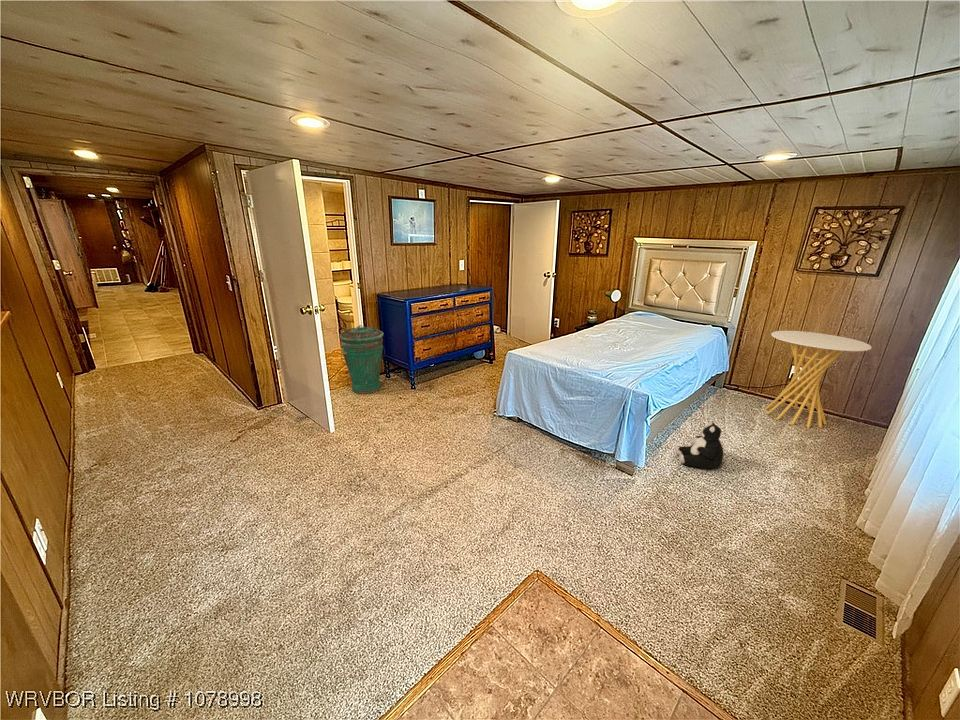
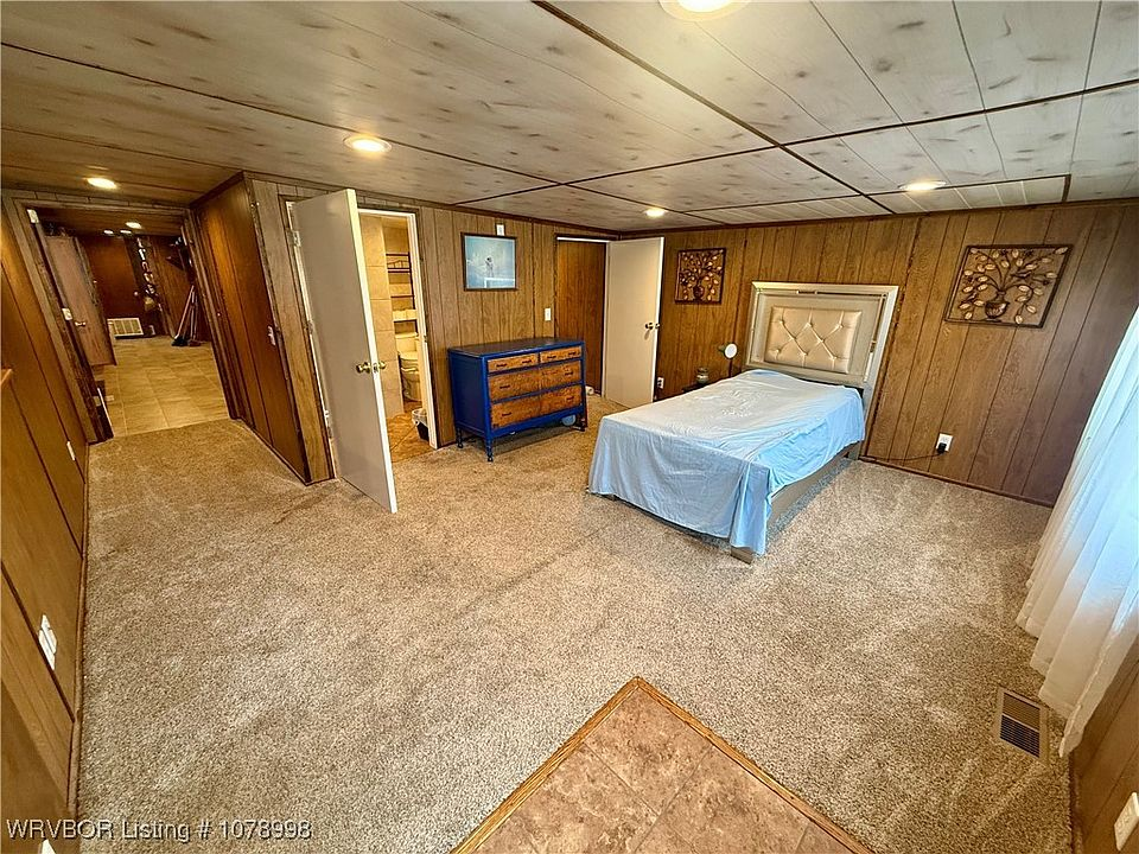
- trash can [338,324,386,395]
- plush toy [674,421,724,469]
- side table [764,330,872,429]
